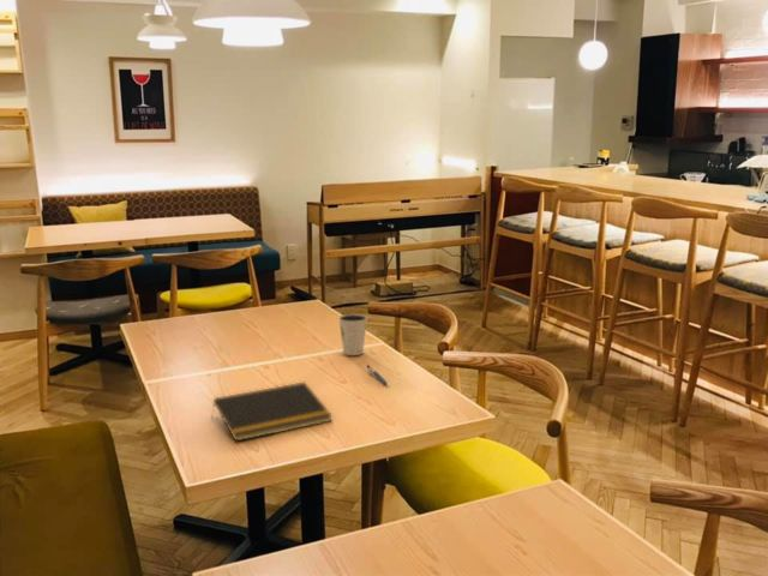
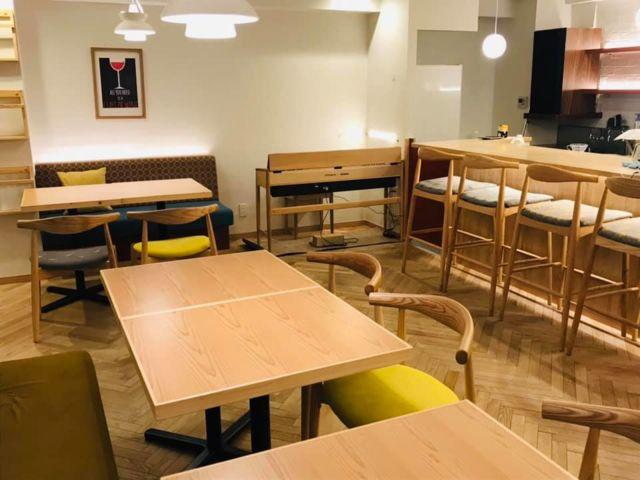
- dixie cup [337,313,368,356]
- notepad [211,380,334,443]
- pen [366,364,389,386]
